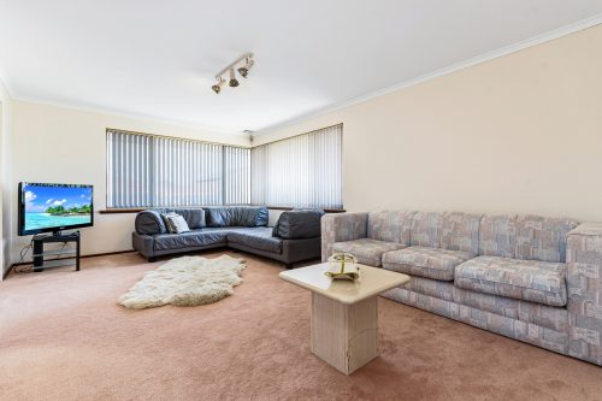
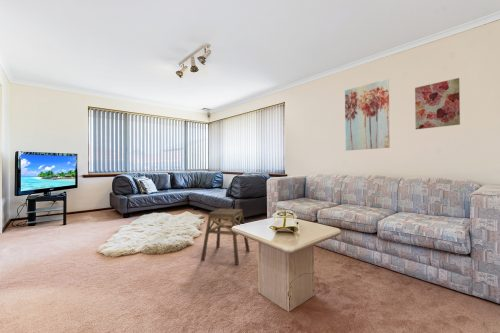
+ wall art [344,78,391,151]
+ stool [200,208,251,266]
+ wall art [414,77,461,130]
